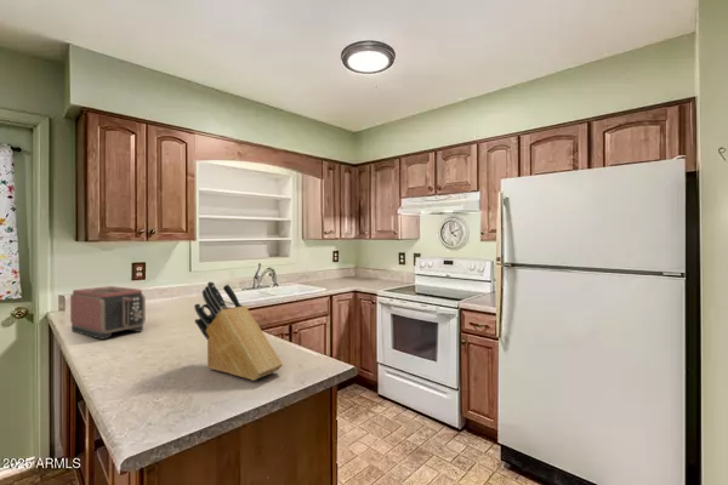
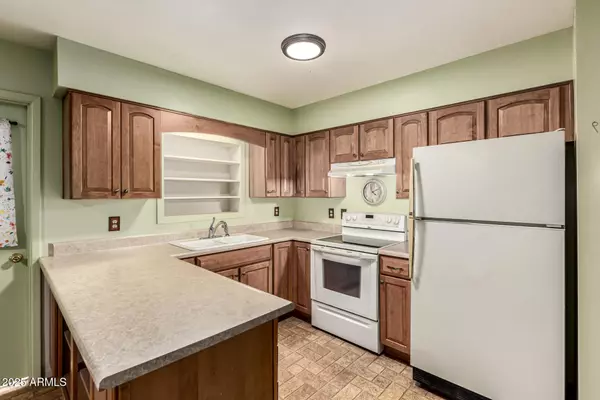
- knife block [193,280,284,381]
- toaster [69,285,147,341]
